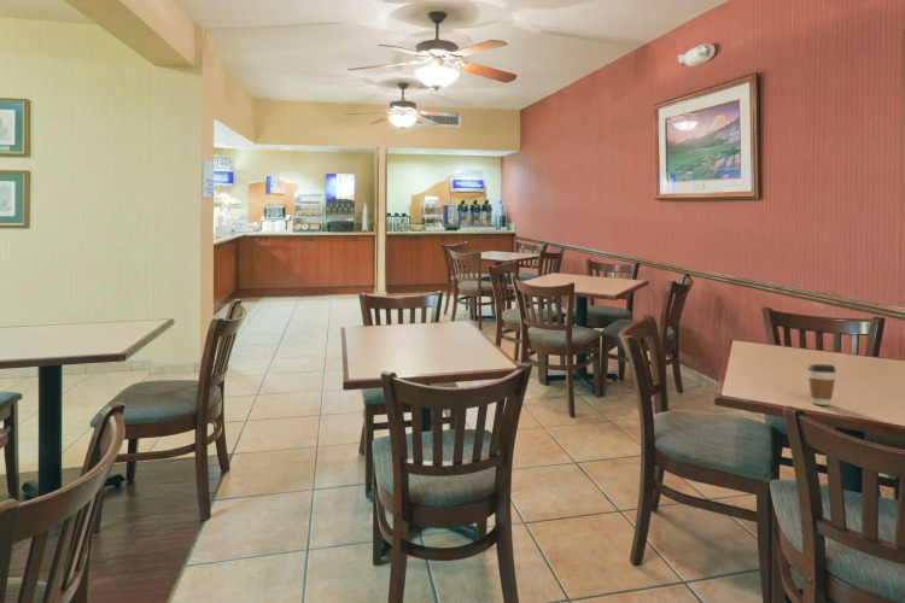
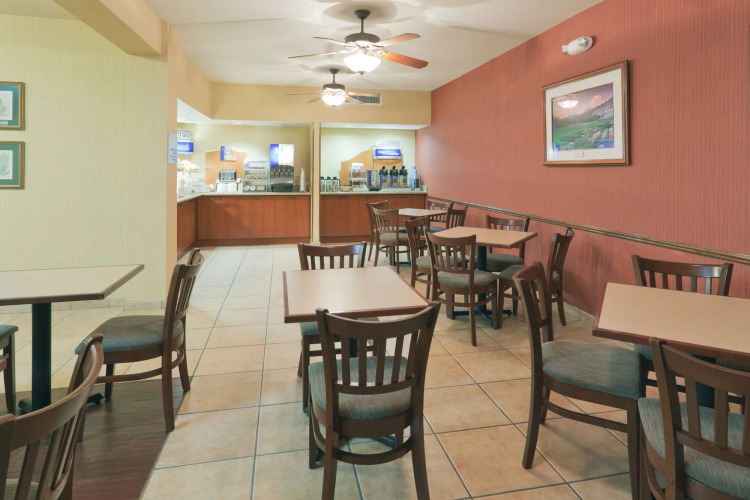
- coffee cup [806,363,837,406]
